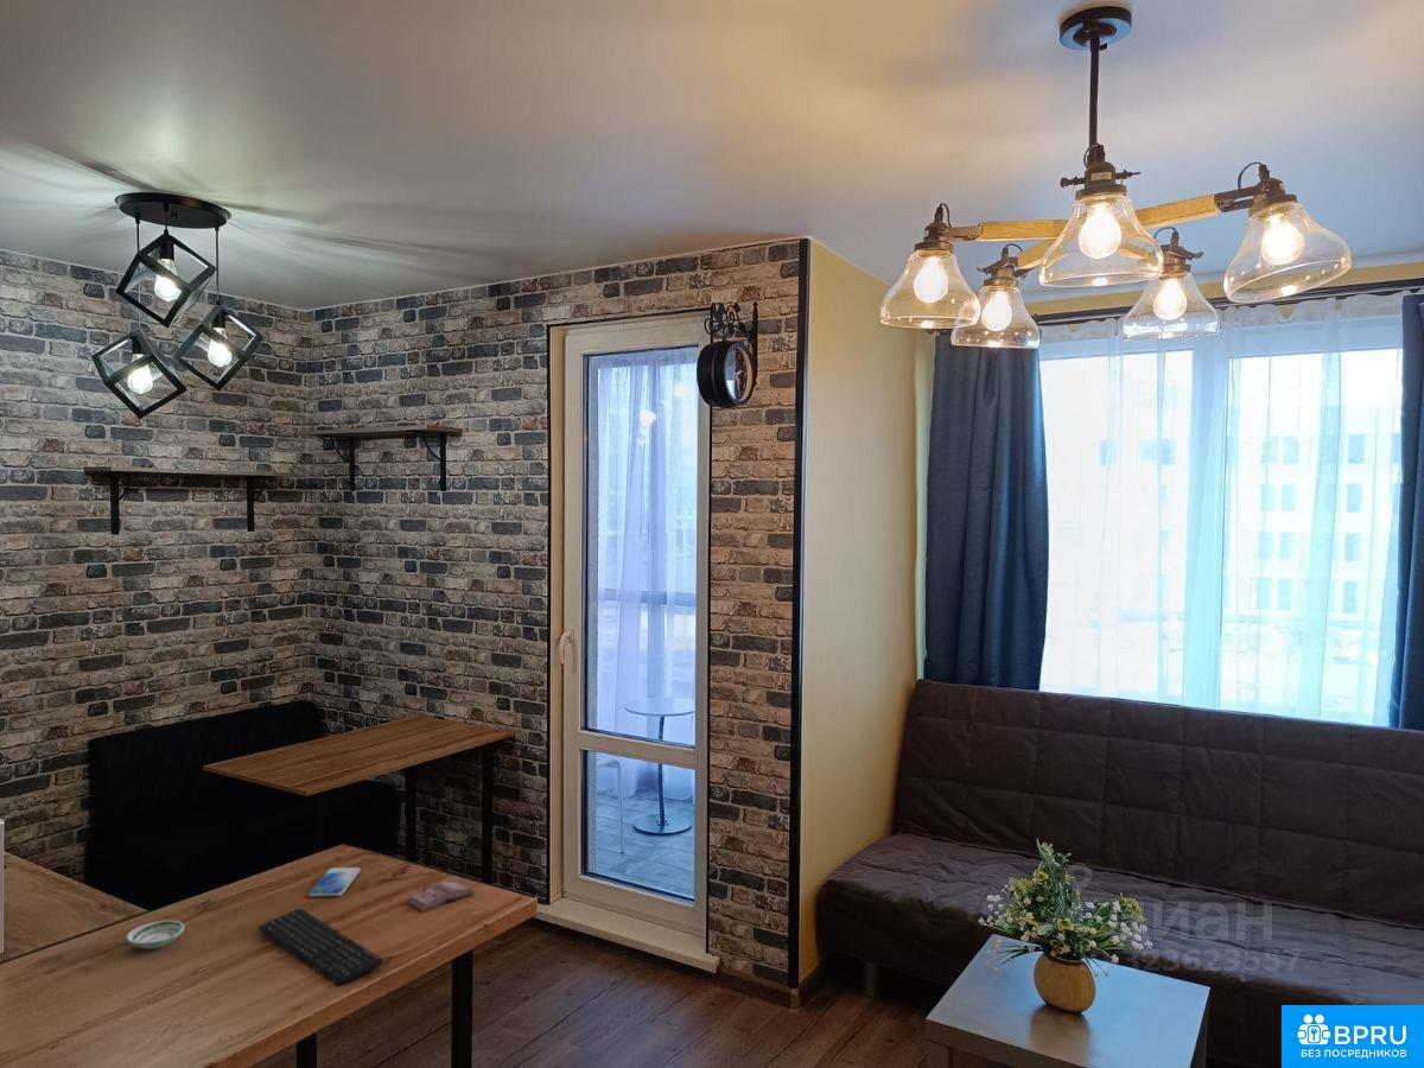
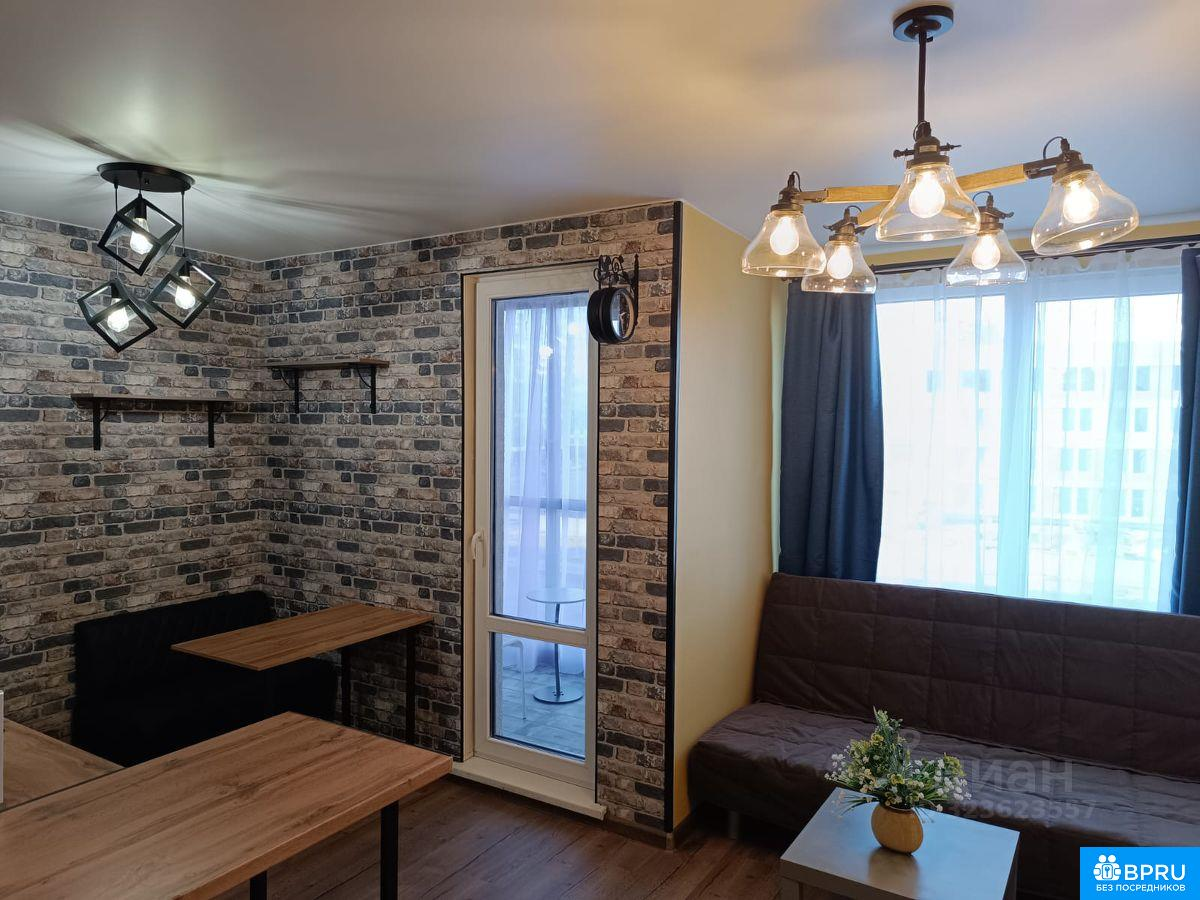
- keyboard [258,907,384,987]
- saucer [126,920,185,951]
- book [405,881,476,914]
- smartphone [307,866,362,898]
